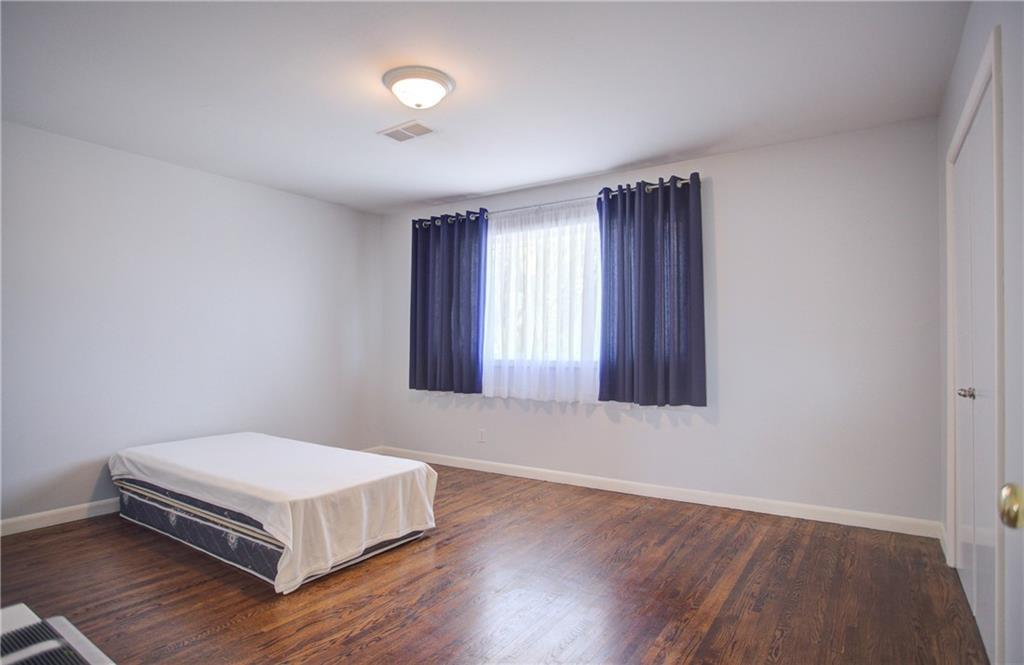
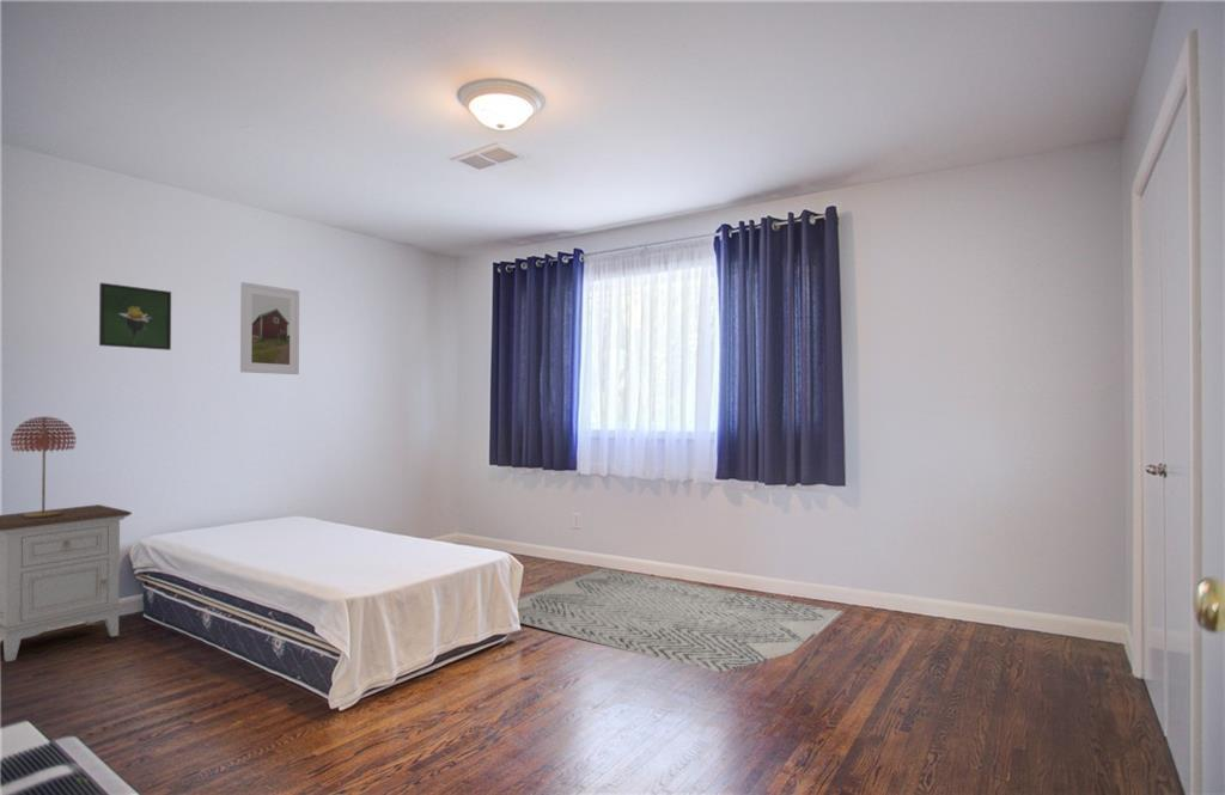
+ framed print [98,282,172,351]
+ nightstand [0,503,133,662]
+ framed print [239,281,300,375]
+ rug [517,567,845,673]
+ table lamp [10,415,77,518]
